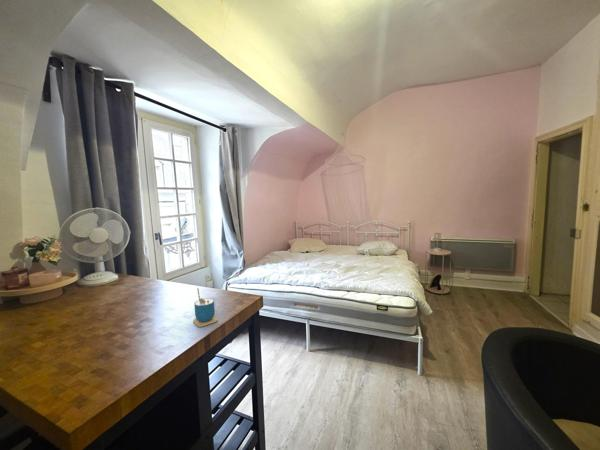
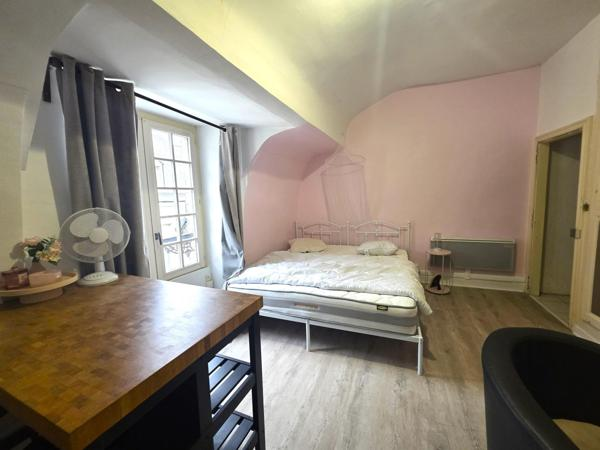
- cup [192,287,219,328]
